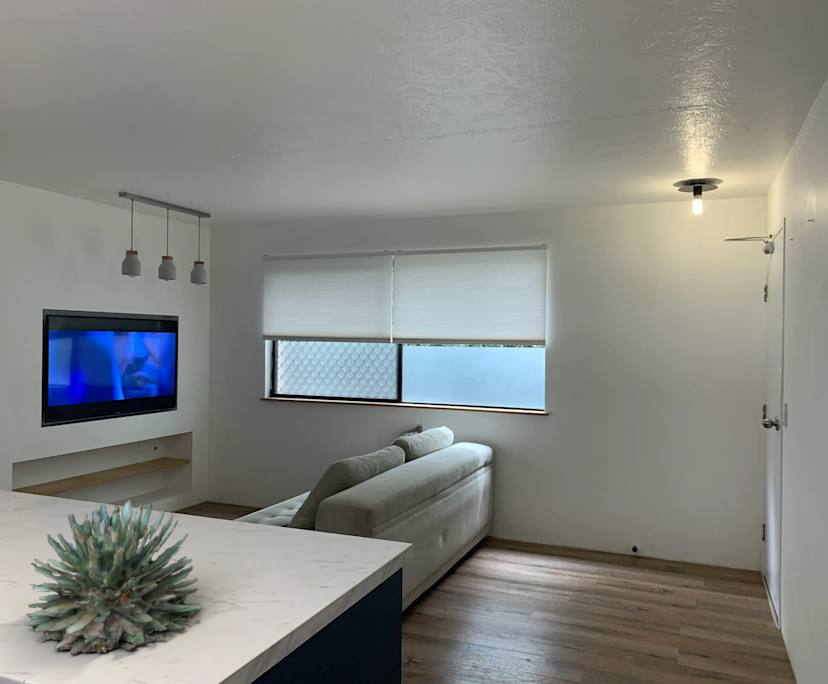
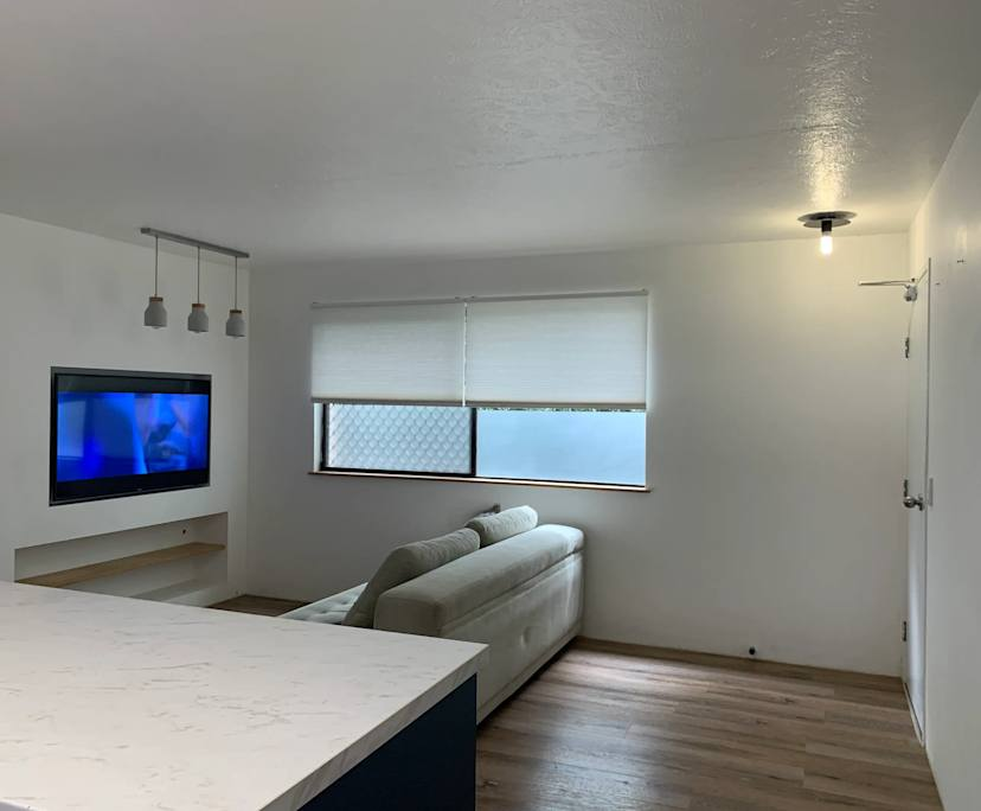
- succulent plant [23,499,204,655]
